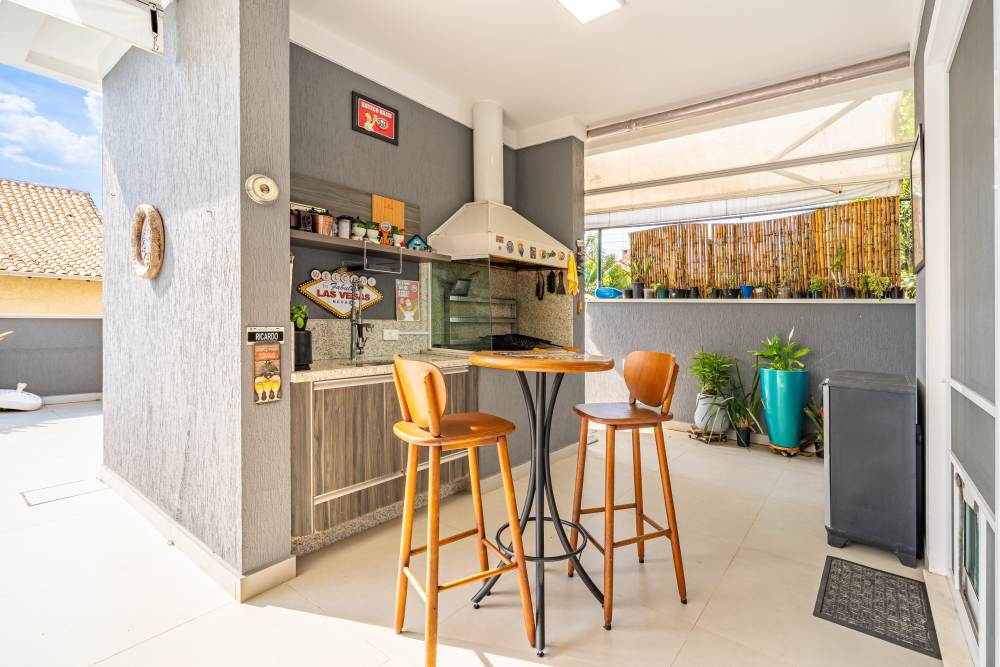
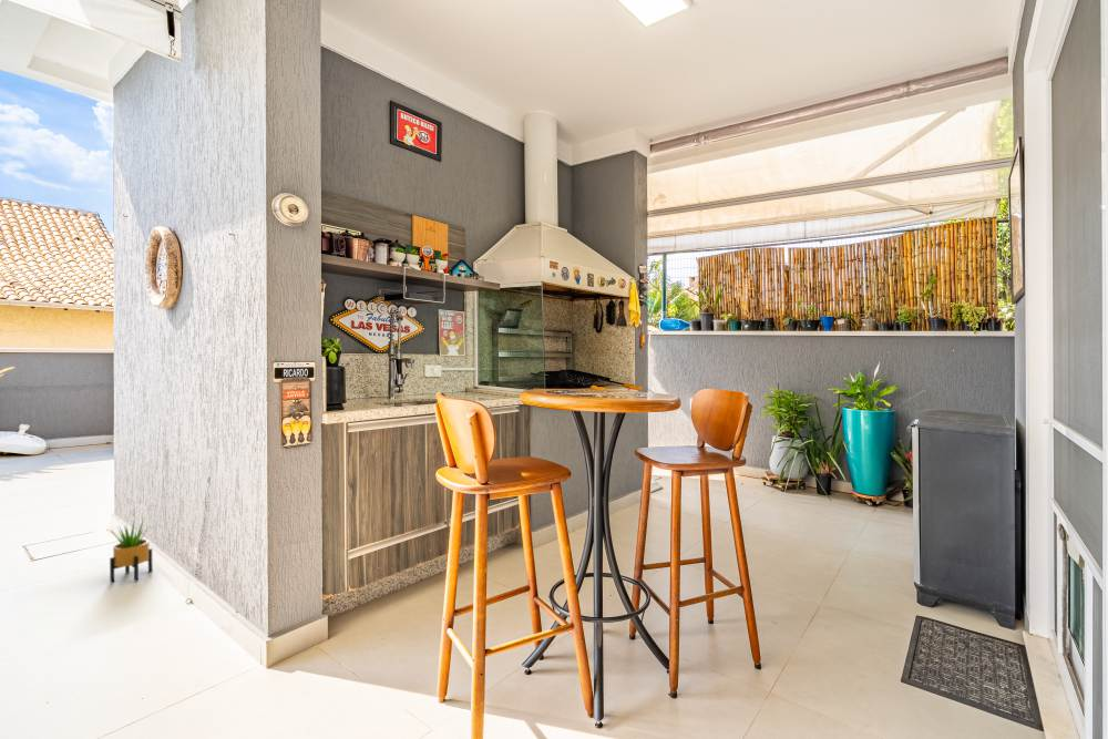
+ potted plant [109,517,154,584]
